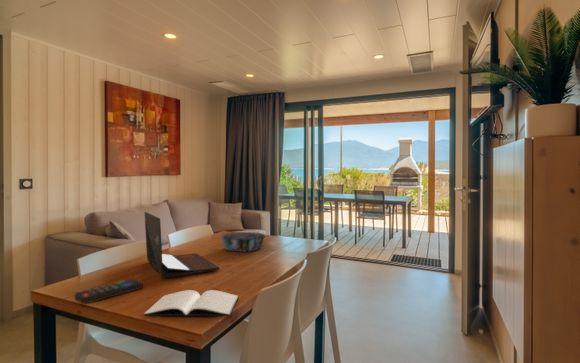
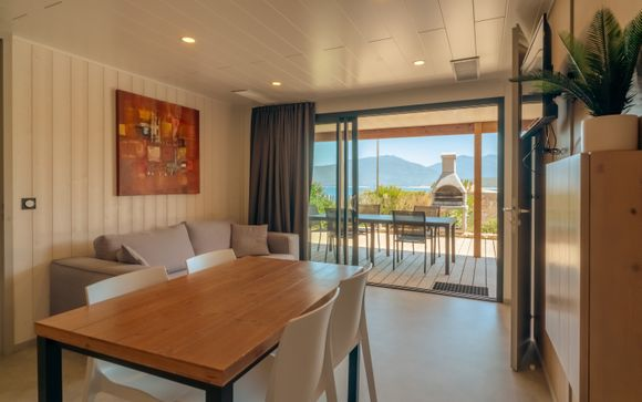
- decorative bowl [220,231,266,253]
- remote control [74,278,144,305]
- laptop [143,211,220,279]
- book [143,289,239,317]
